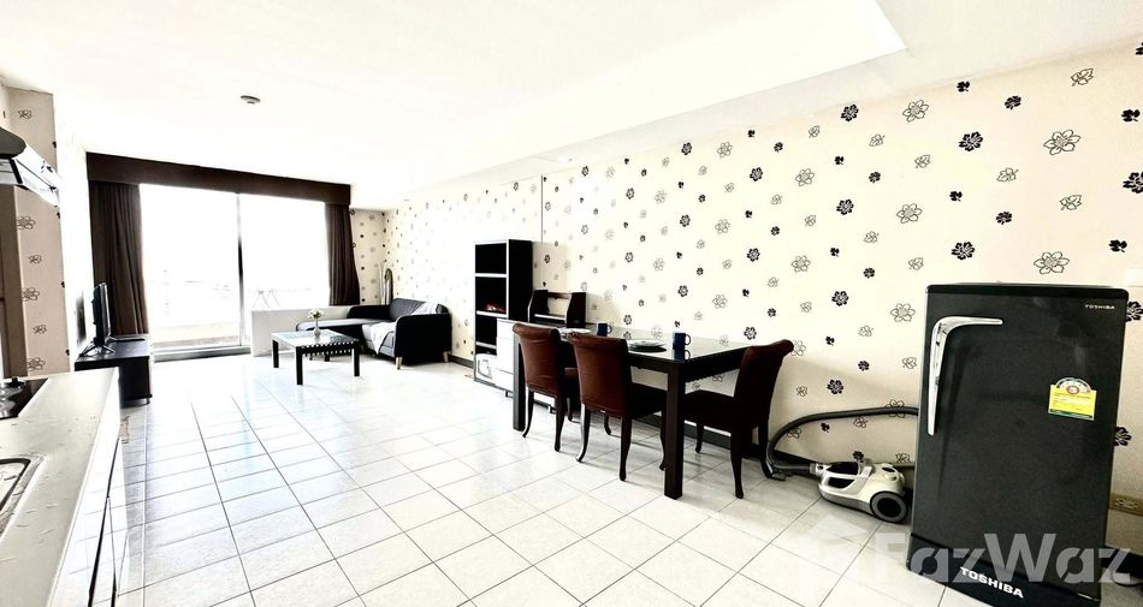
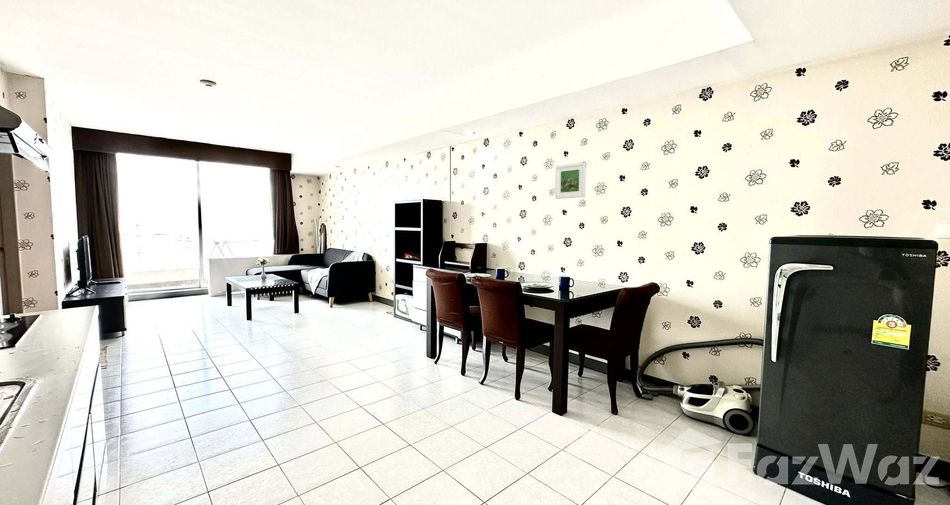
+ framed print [554,161,587,200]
